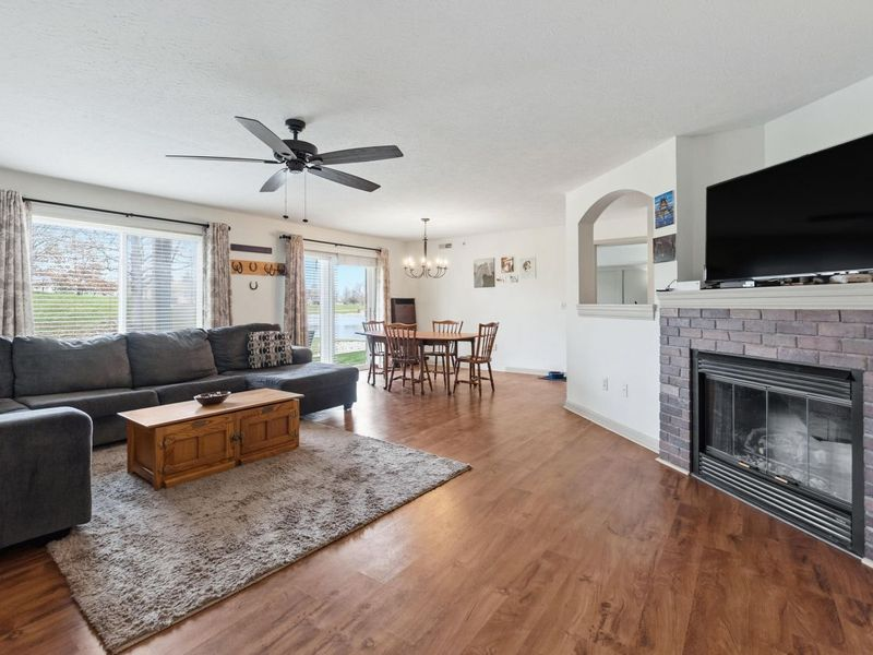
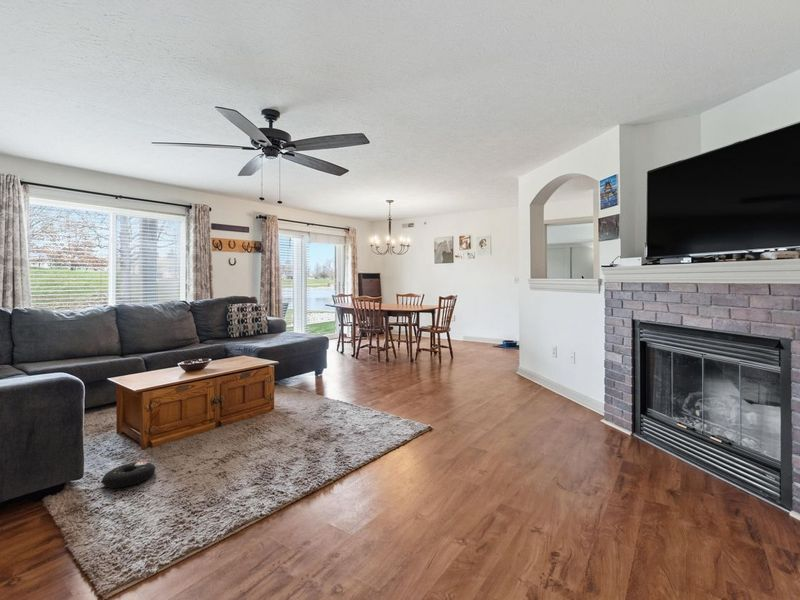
+ decorative ball [100,460,157,489]
